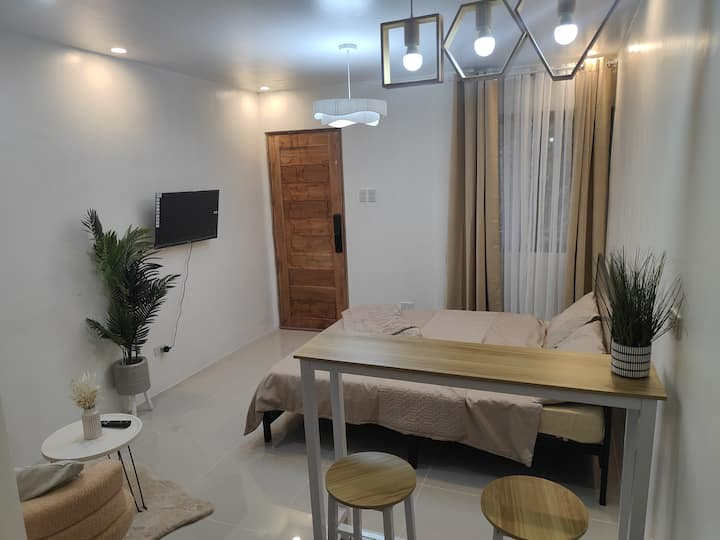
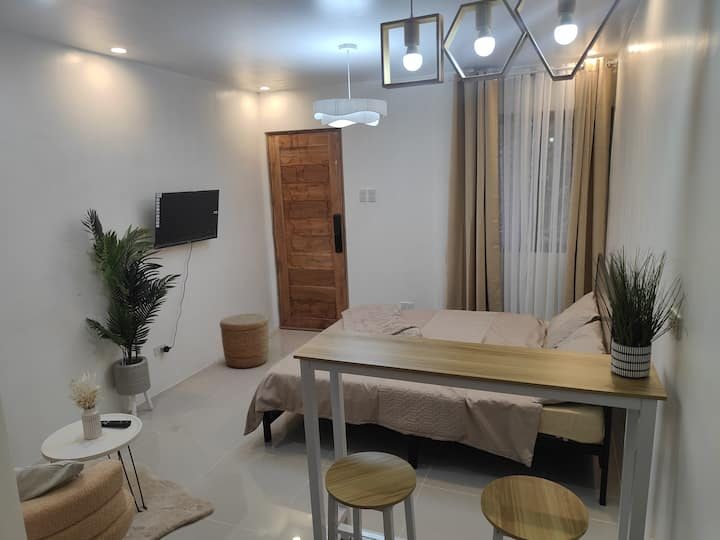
+ woven basket [219,313,270,369]
